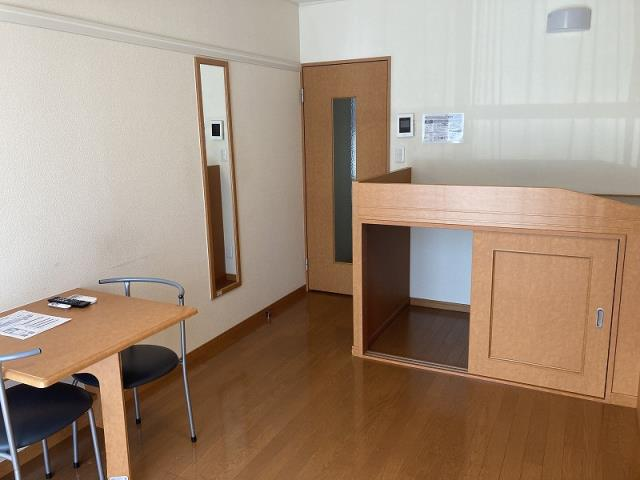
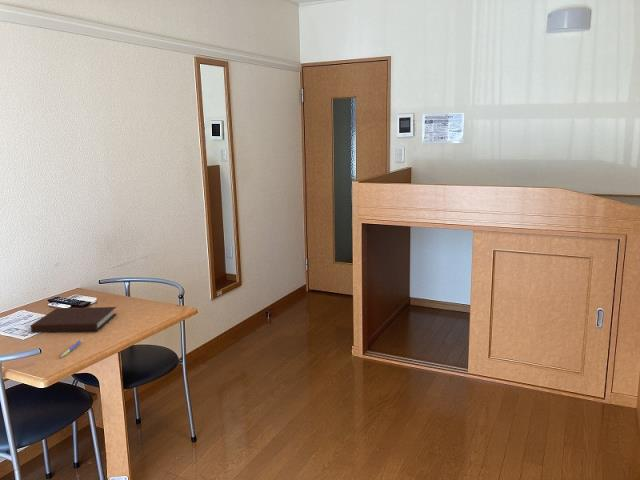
+ notebook [30,306,117,333]
+ pen [60,339,83,358]
